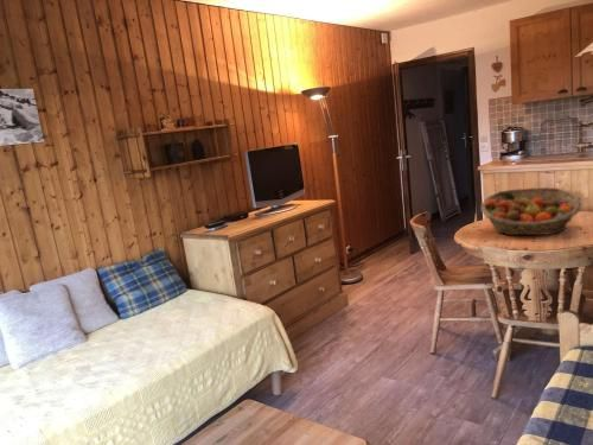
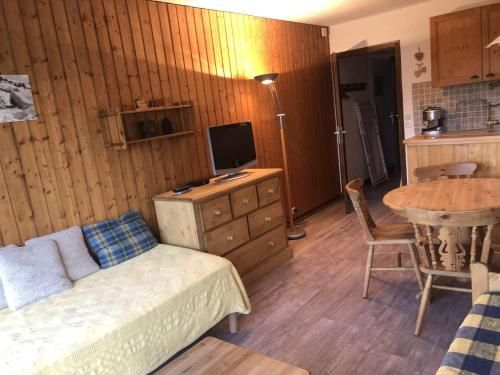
- fruit basket [480,186,582,236]
